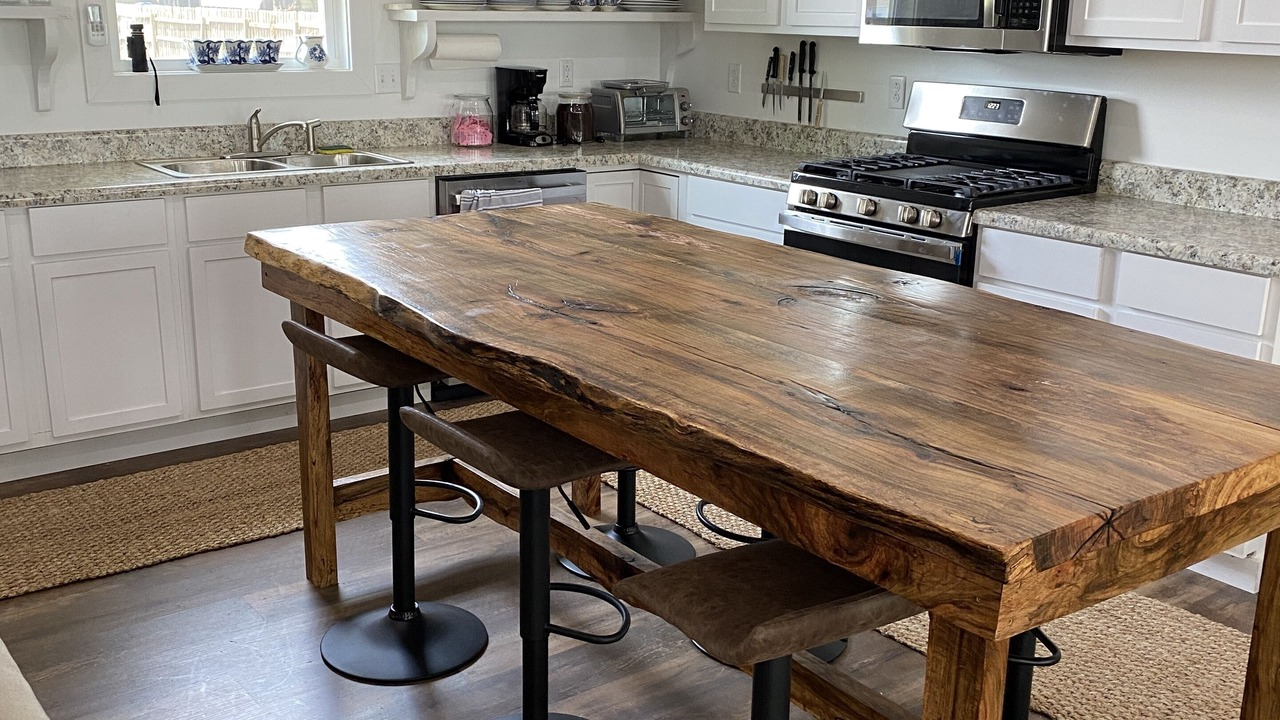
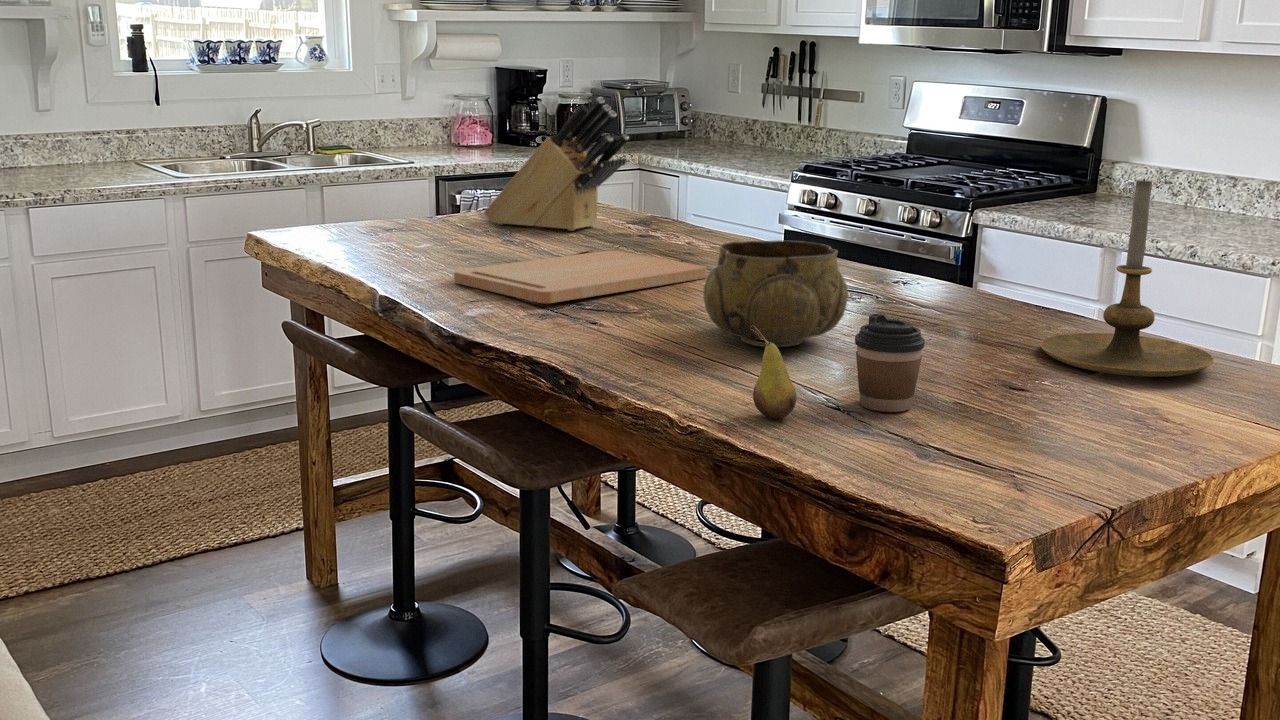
+ coffee cup [854,313,926,413]
+ knife block [483,96,630,232]
+ candle holder [1039,177,1215,378]
+ fruit [751,326,797,419]
+ decorative bowl [702,239,849,348]
+ cutting board [453,250,707,304]
